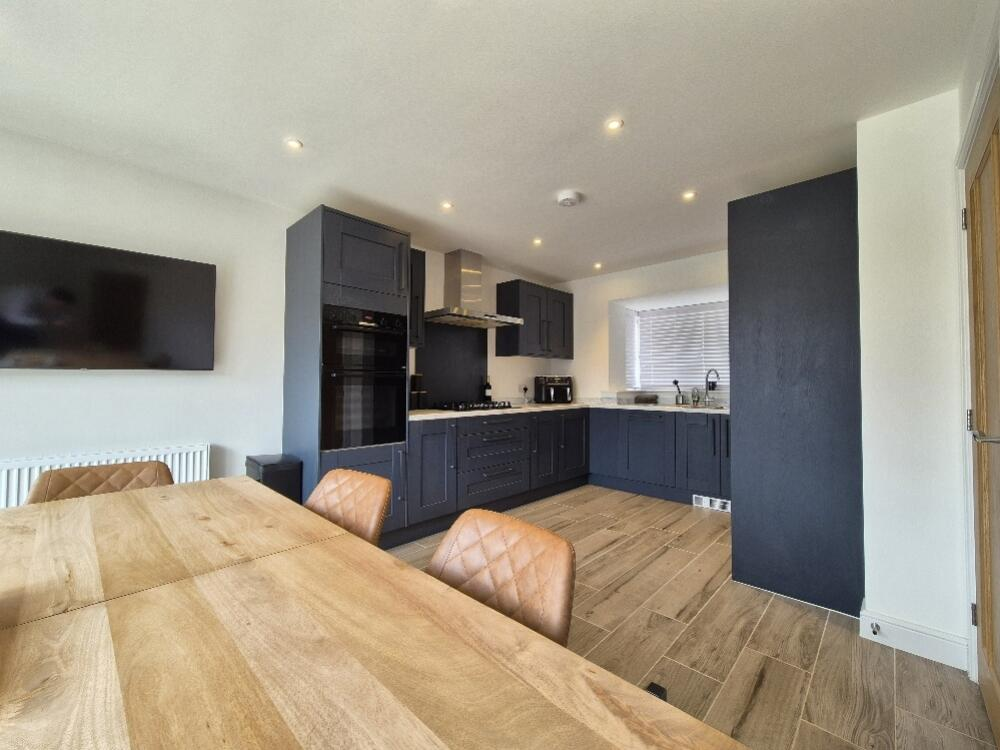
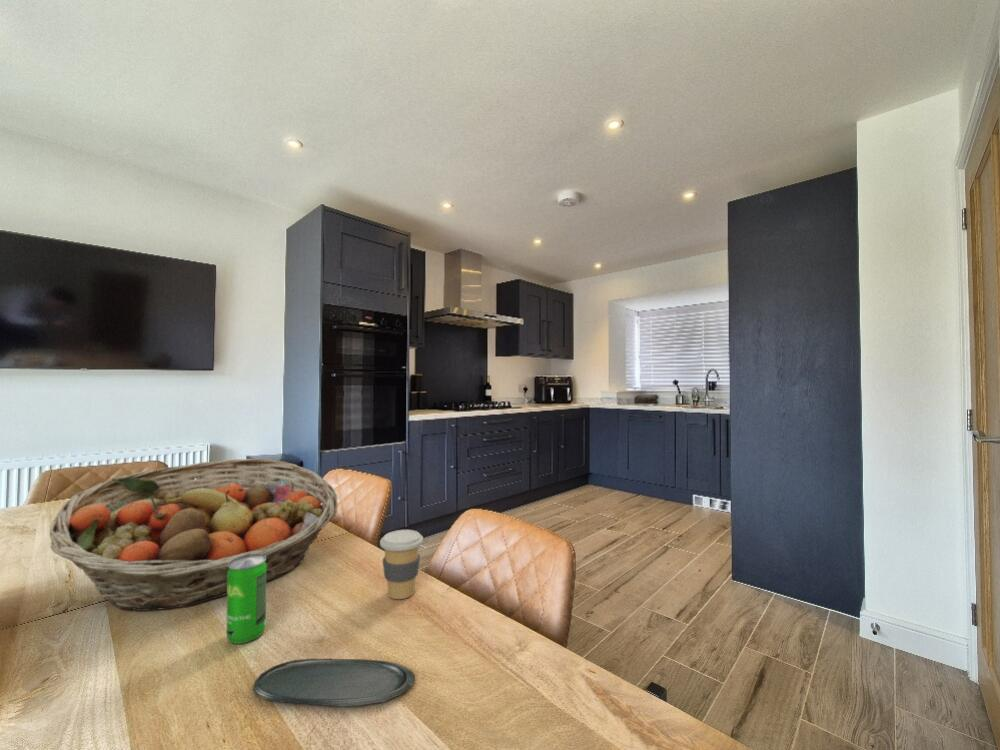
+ fruit basket [49,458,339,612]
+ oval tray [252,658,416,708]
+ beverage can [226,554,267,645]
+ coffee cup [379,529,424,600]
